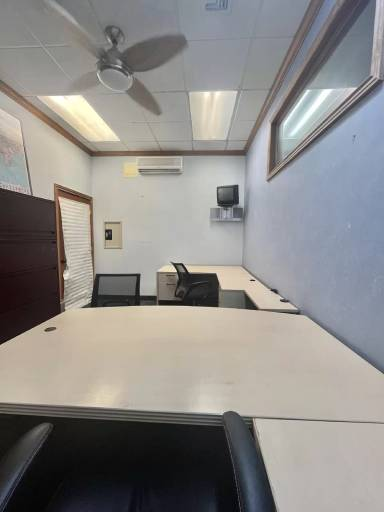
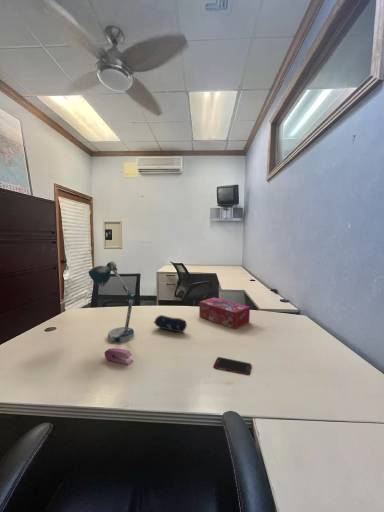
+ desk lamp [88,260,135,343]
+ cell phone [213,356,252,376]
+ tissue box [198,296,251,330]
+ stapler [103,347,134,366]
+ pencil case [153,314,188,334]
